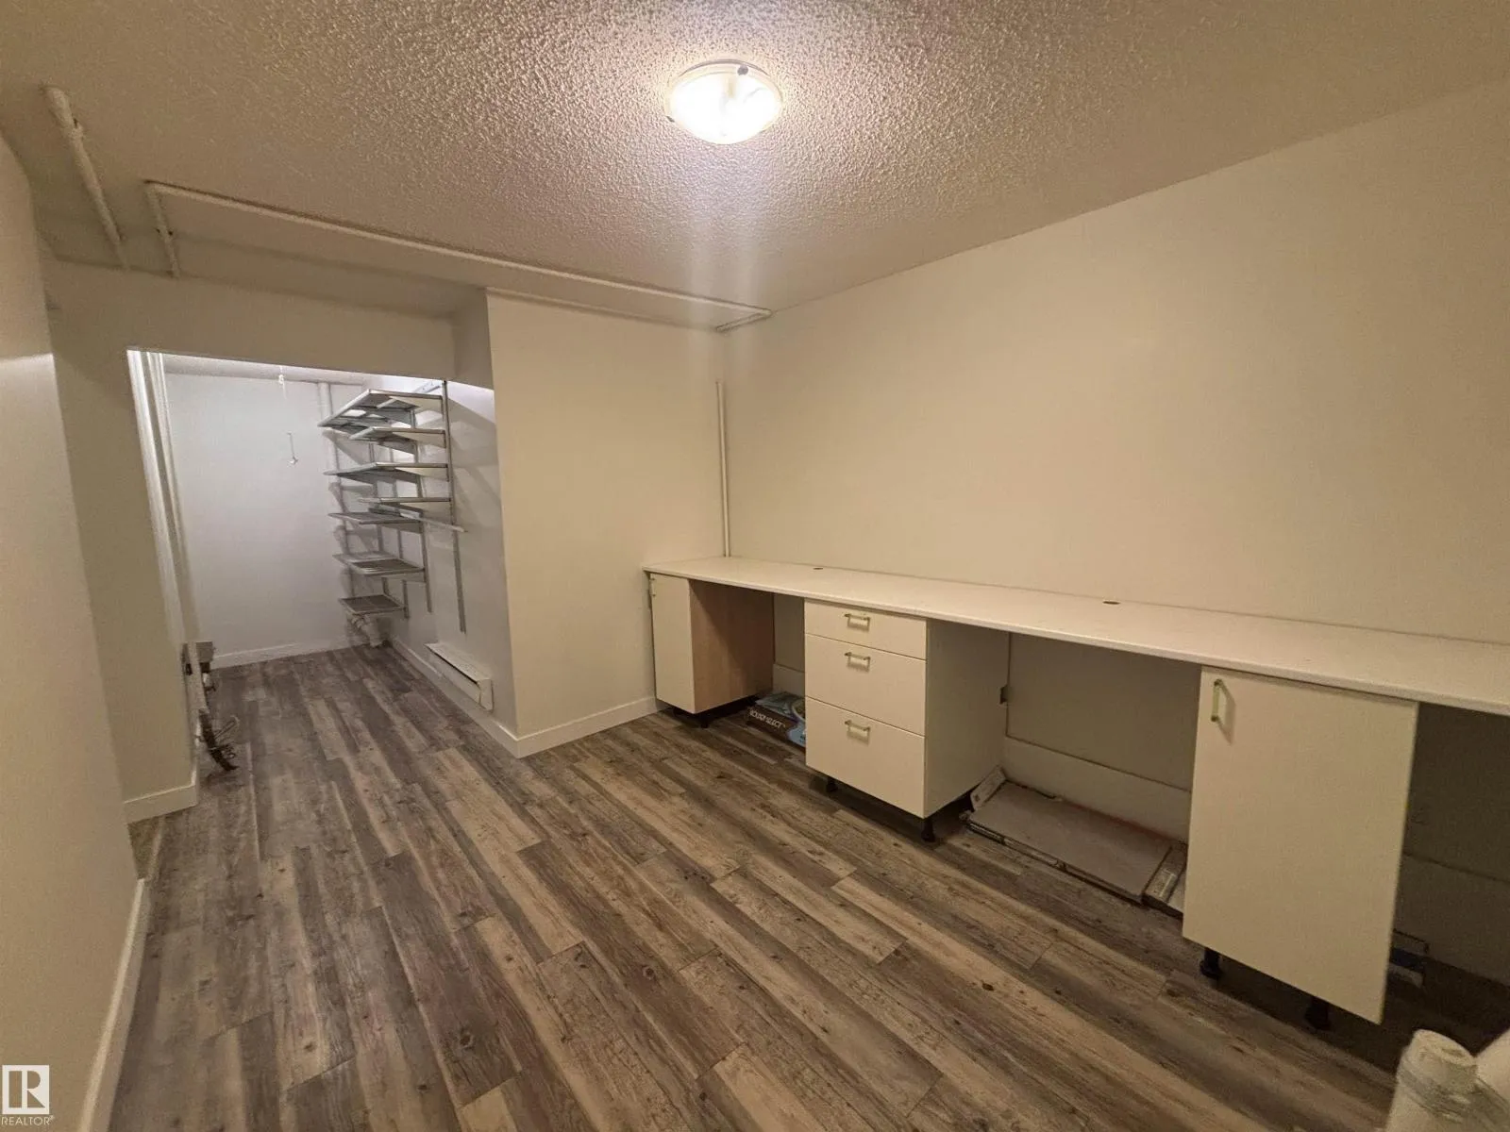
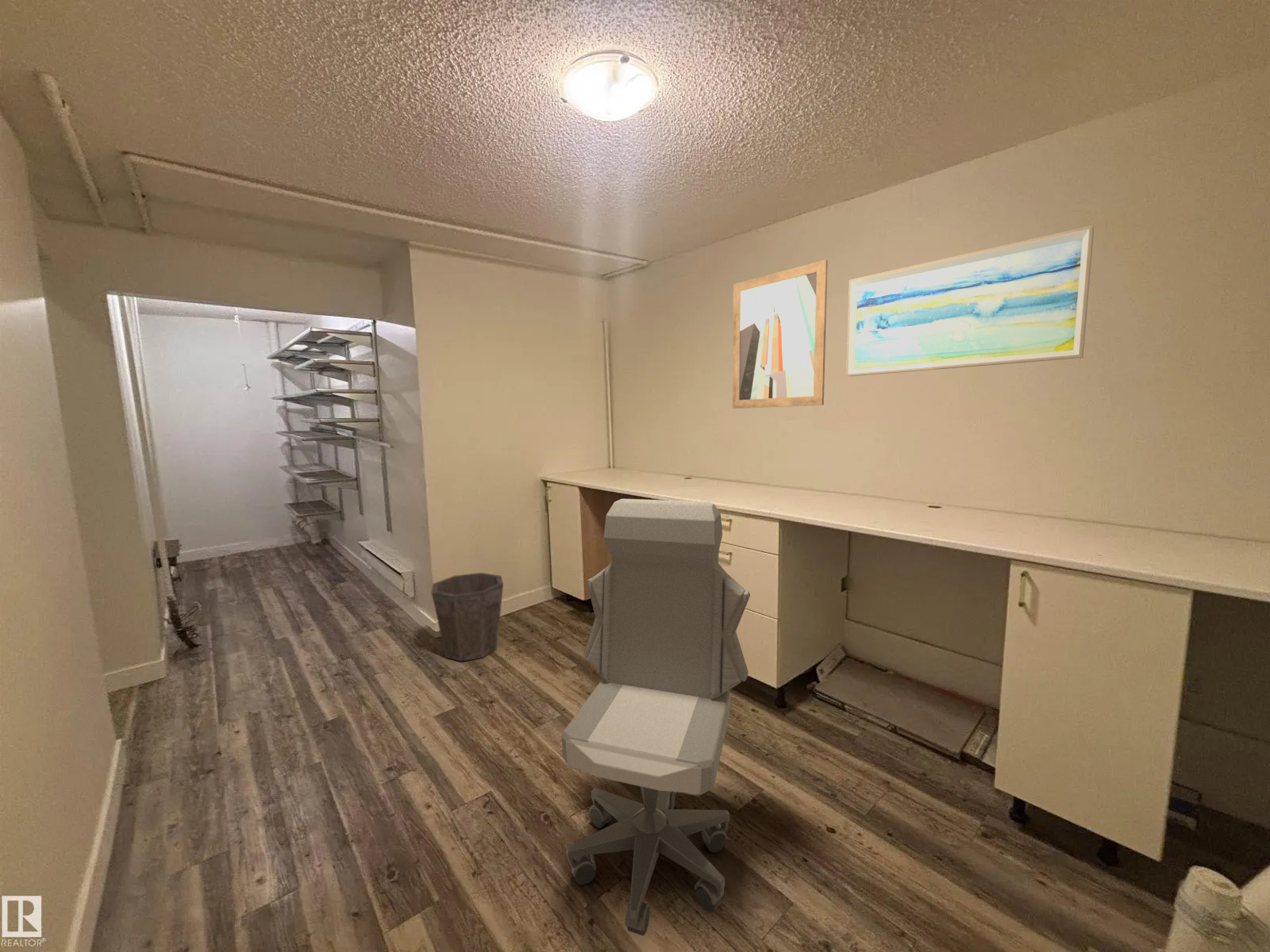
+ office chair [561,498,751,936]
+ wall art [845,225,1095,377]
+ waste bin [431,572,504,662]
+ wall art [732,259,829,409]
